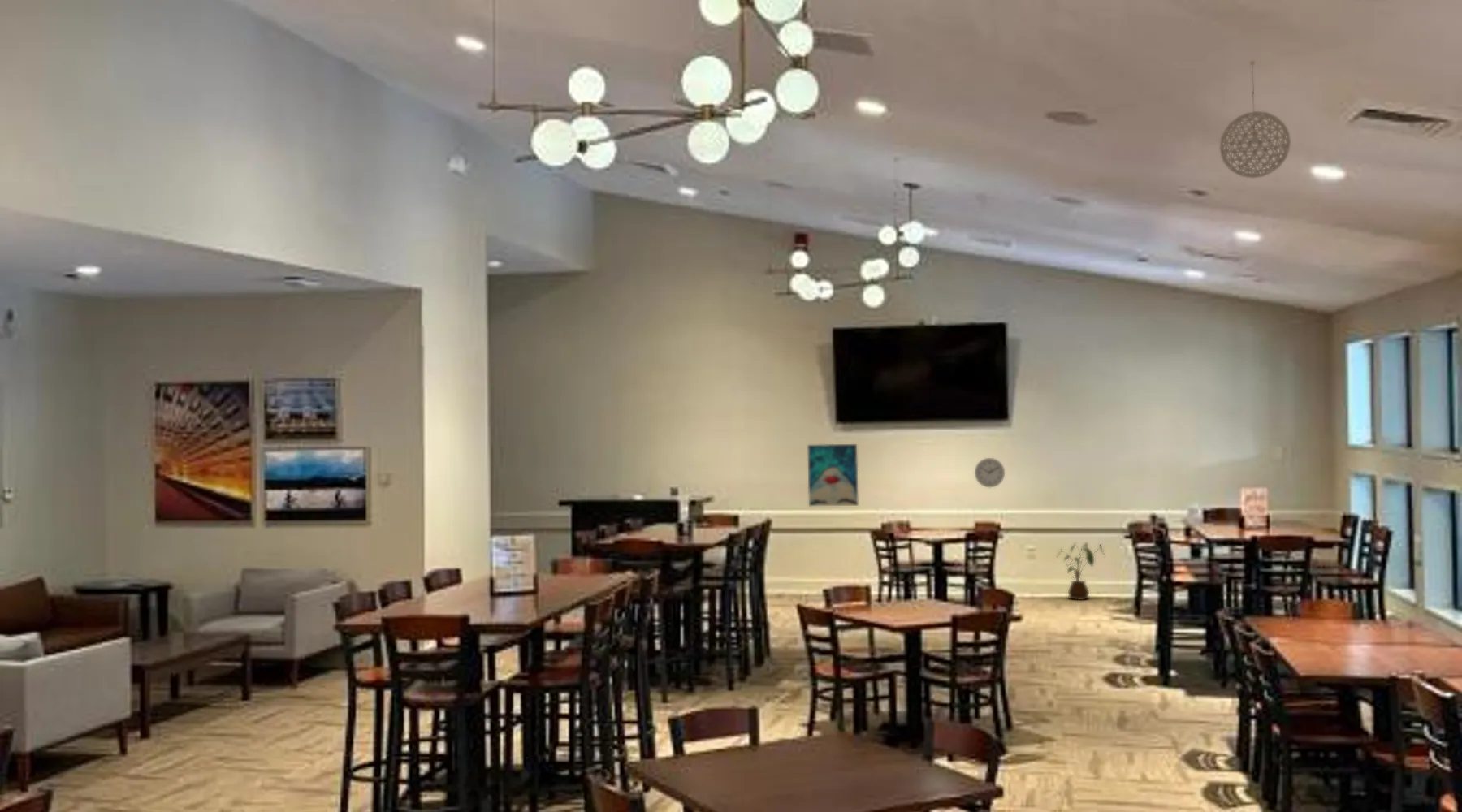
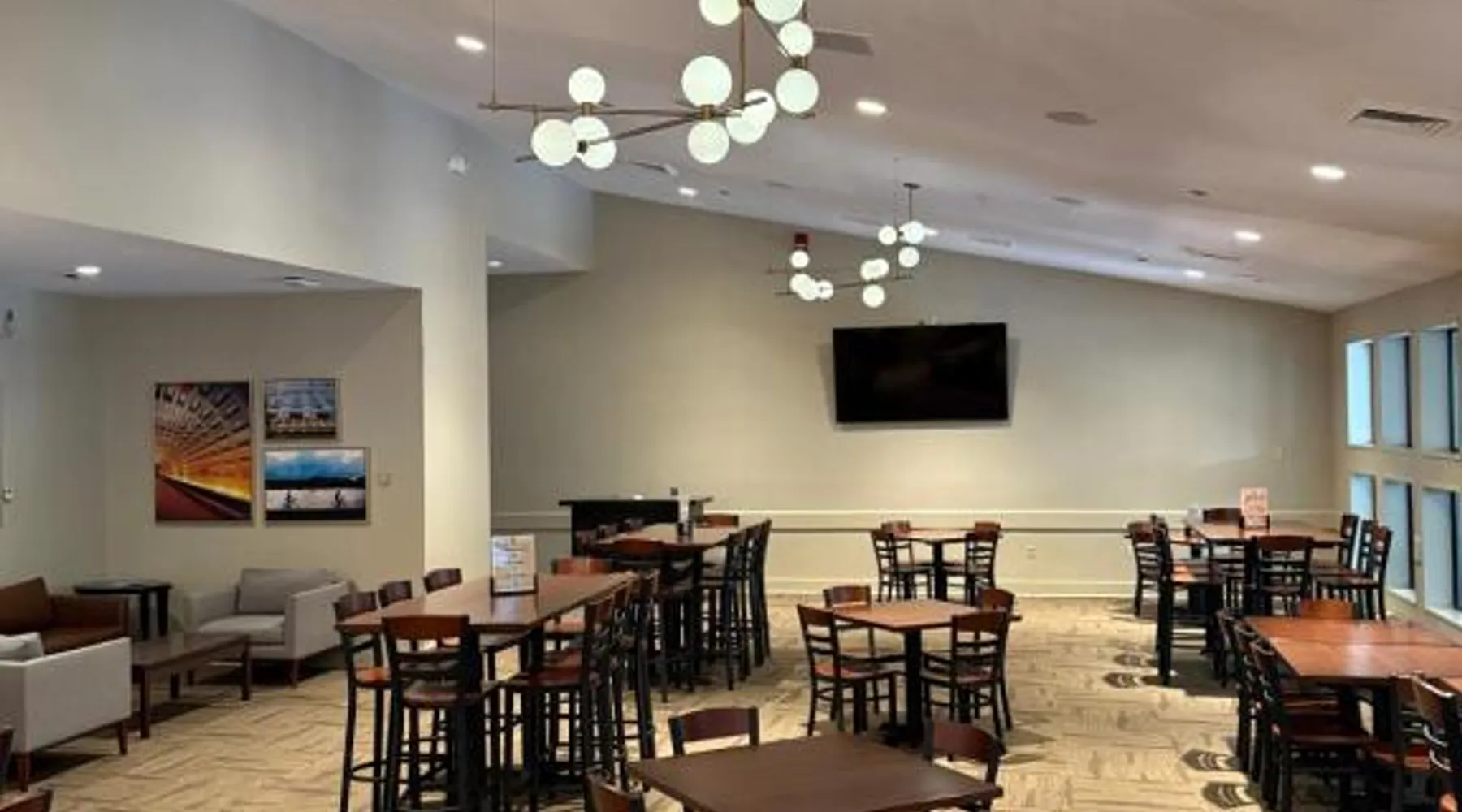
- house plant [1056,542,1105,601]
- wall clock [974,457,1006,488]
- pendant light [1218,60,1291,179]
- wall art [807,443,859,507]
